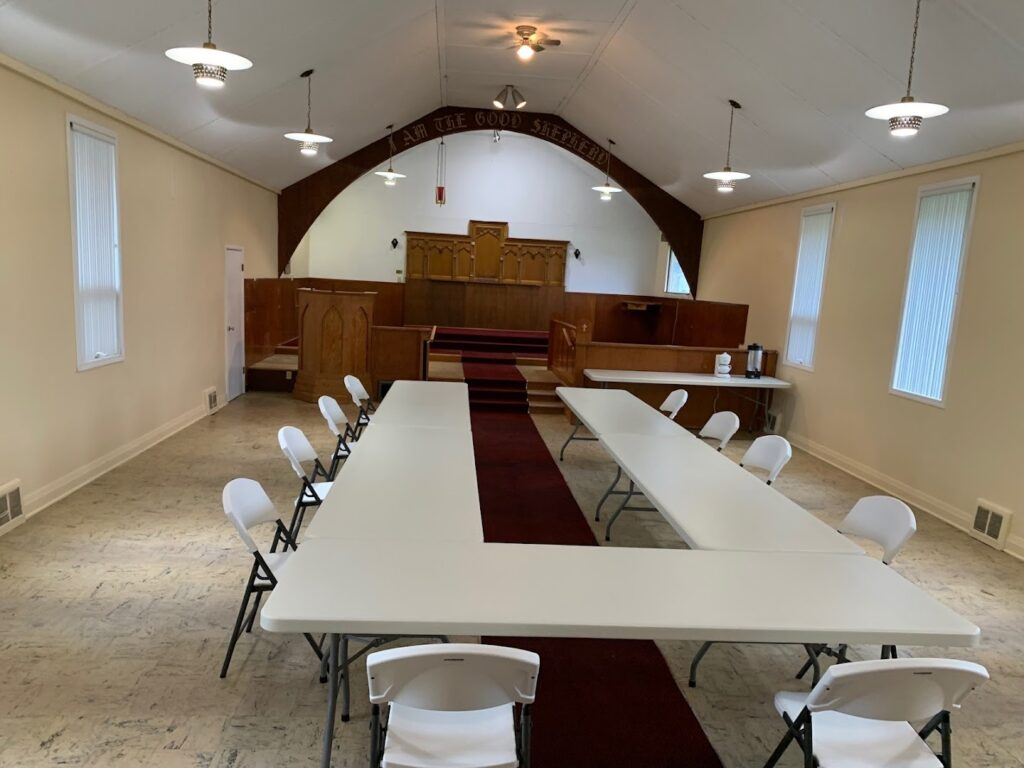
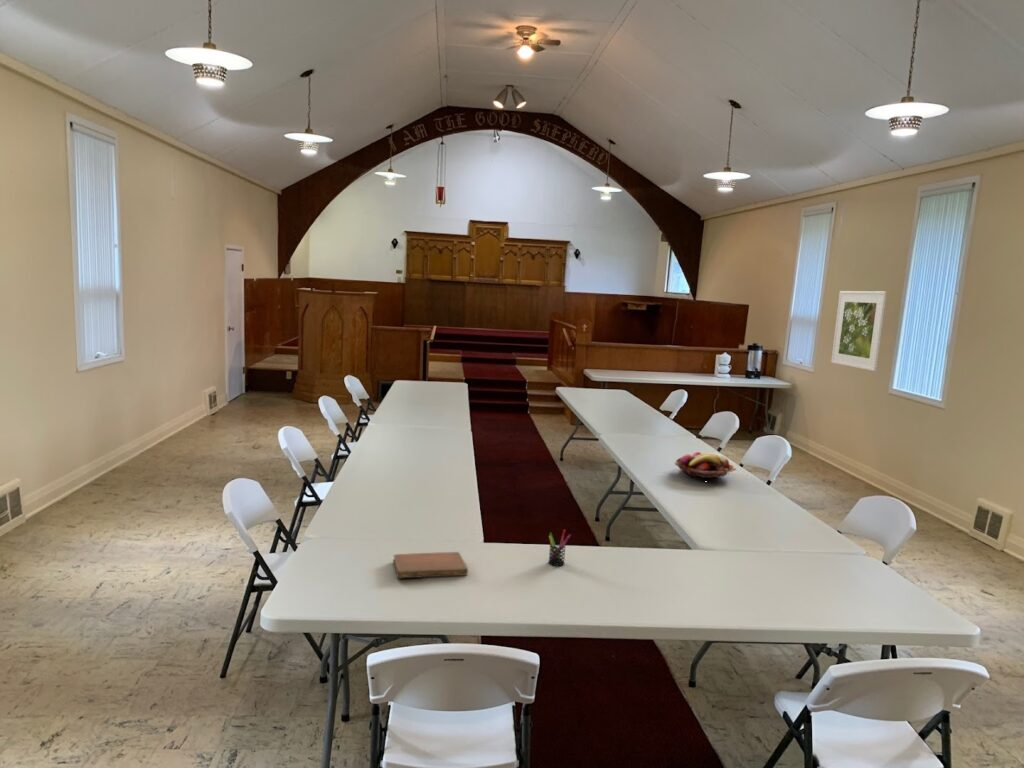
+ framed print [830,290,888,372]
+ fruit basket [674,451,737,483]
+ notebook [392,551,469,580]
+ pen holder [547,529,572,567]
